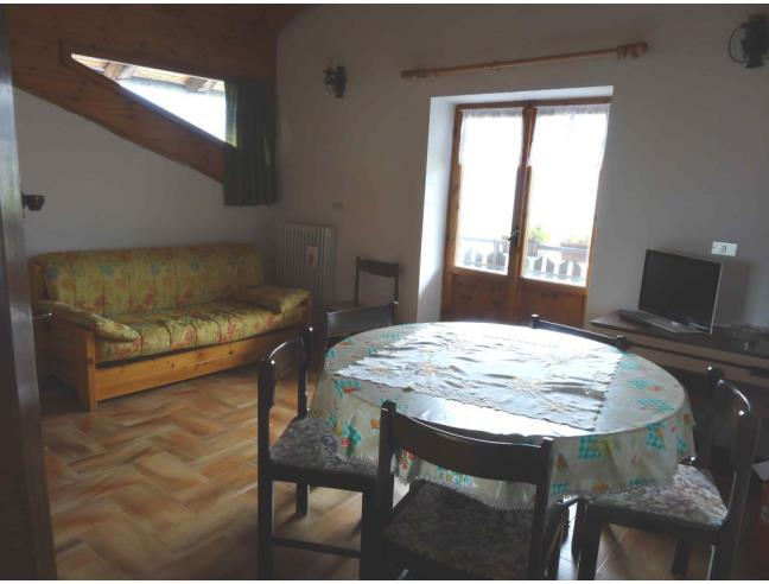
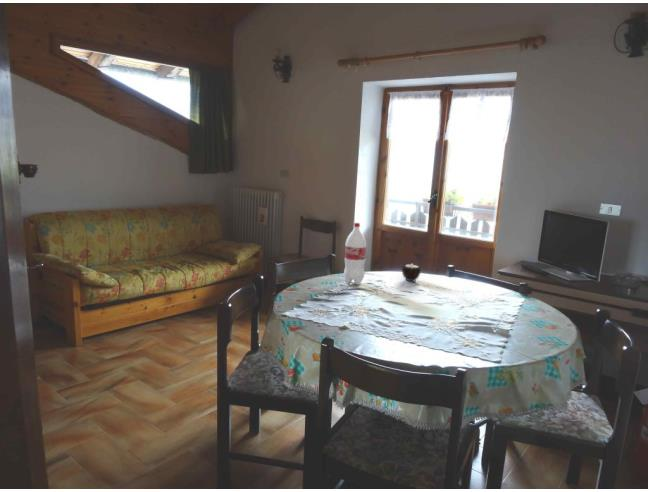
+ bottle [343,222,367,286]
+ candle [401,264,422,282]
